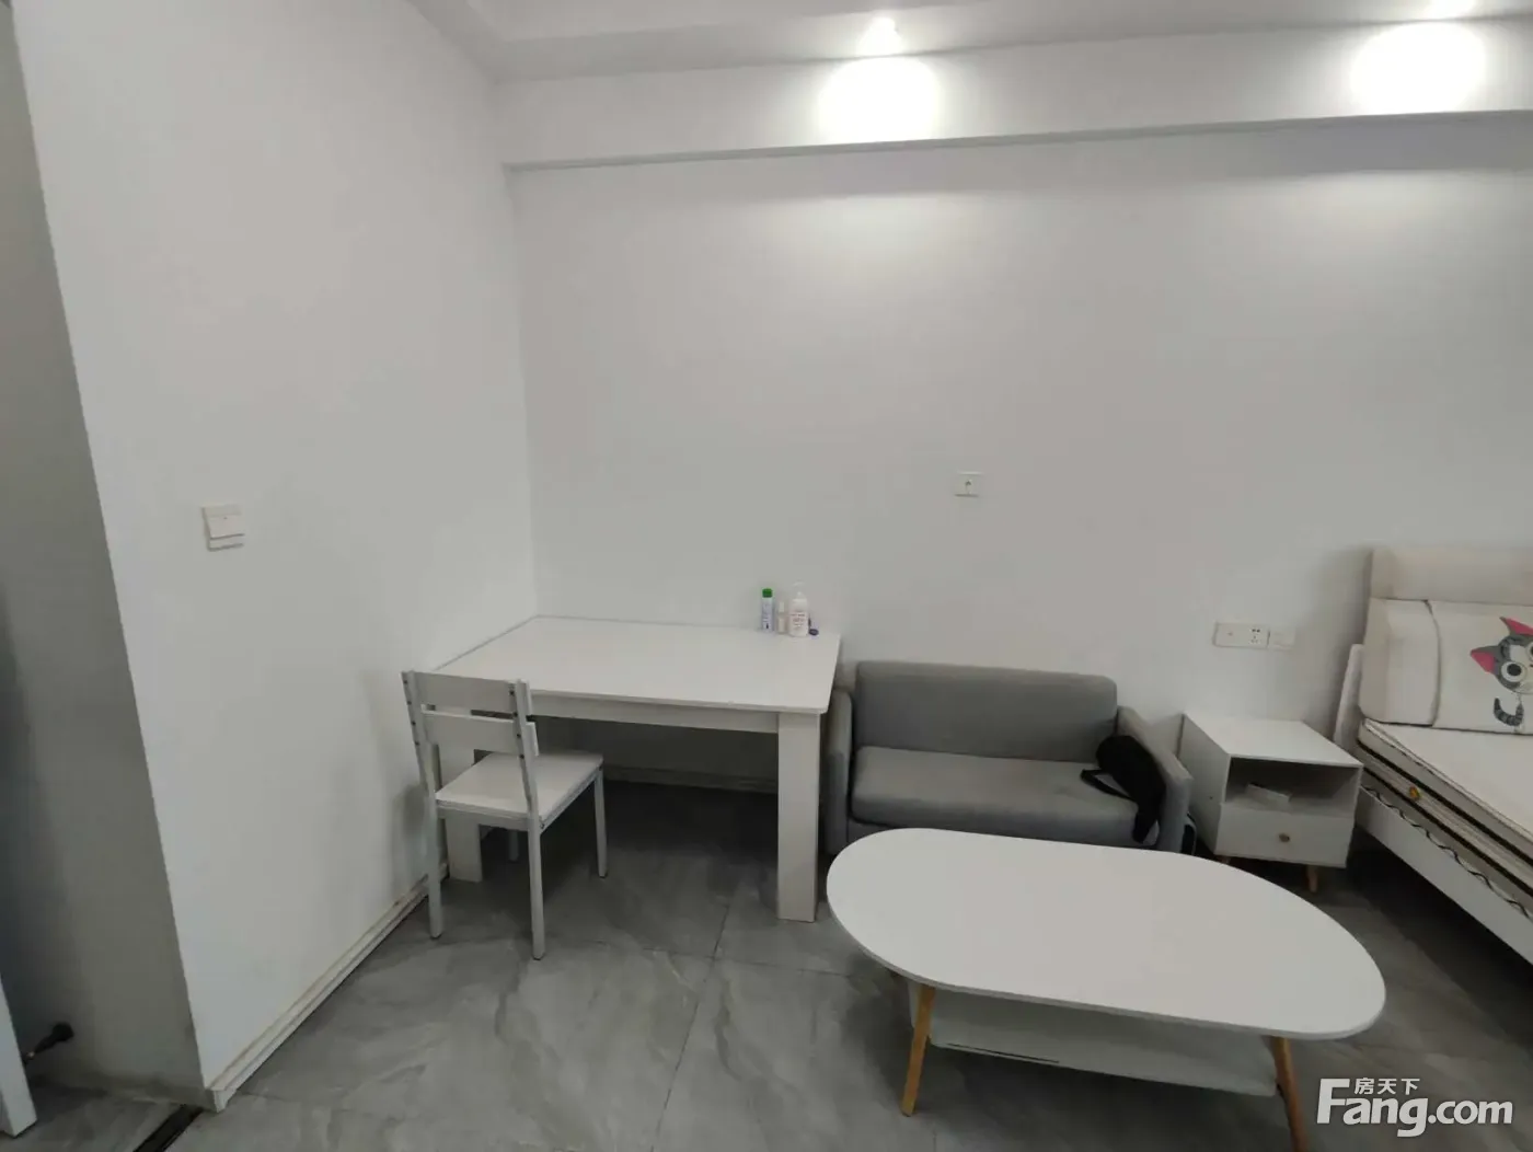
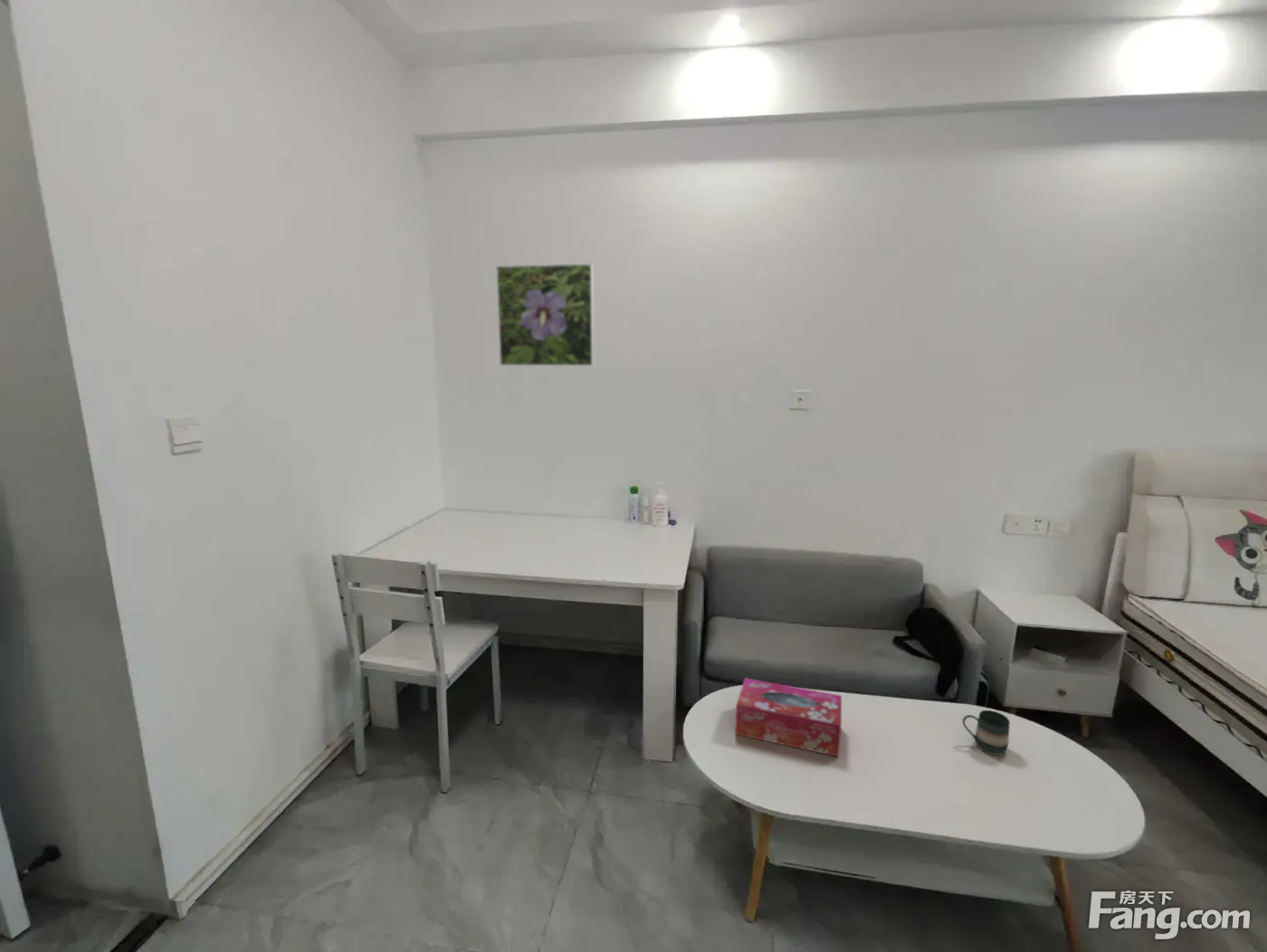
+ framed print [495,263,595,367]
+ mug [962,709,1011,757]
+ tissue box [734,677,843,757]
